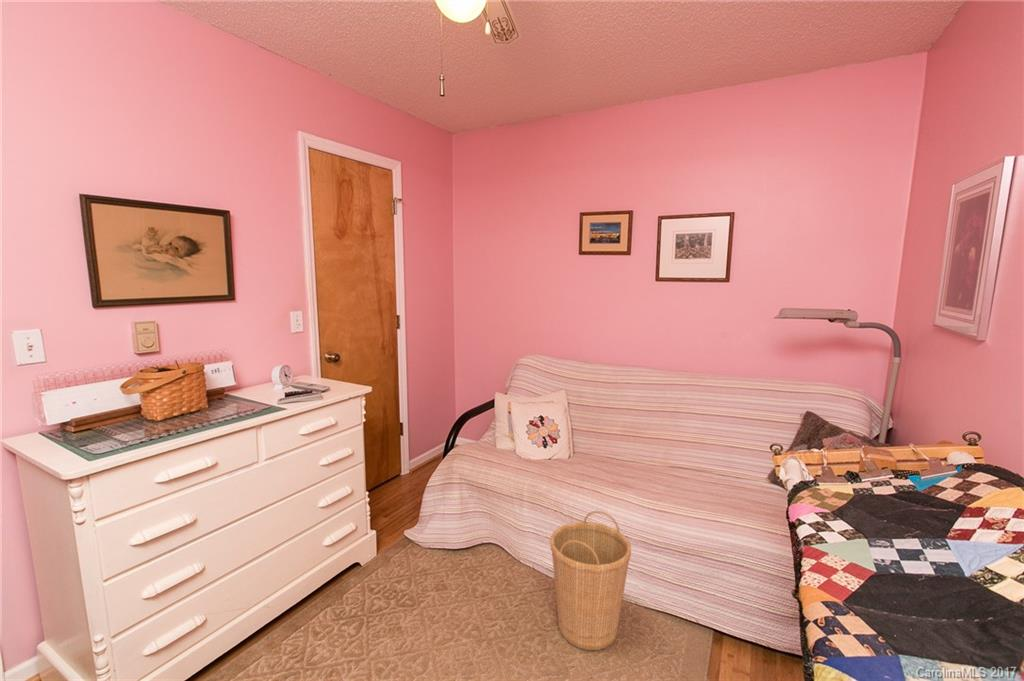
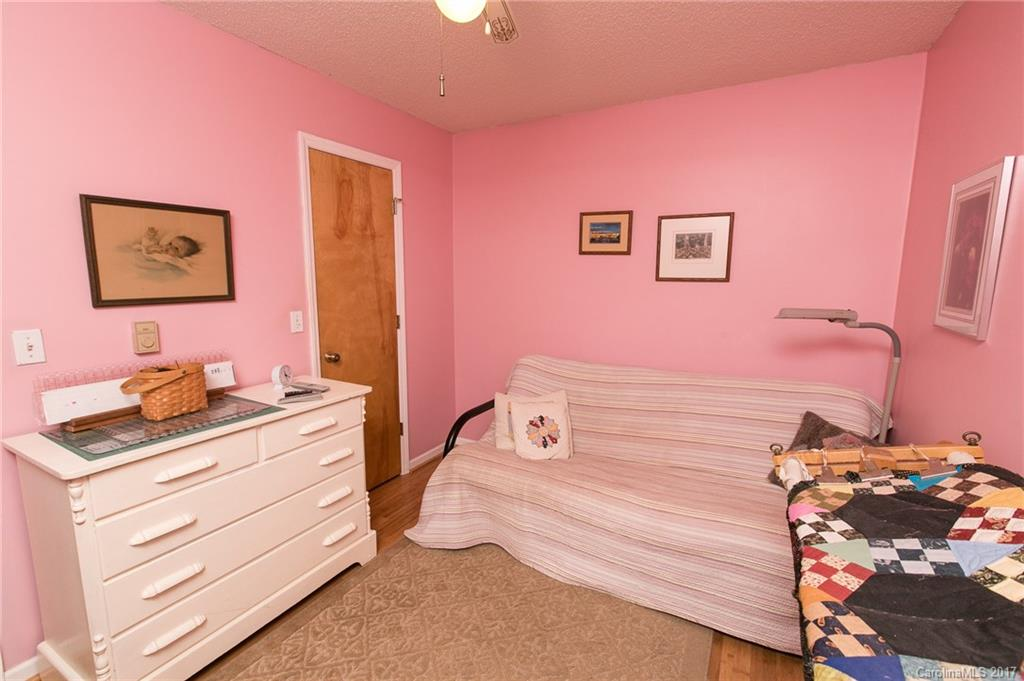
- basket [549,510,632,651]
